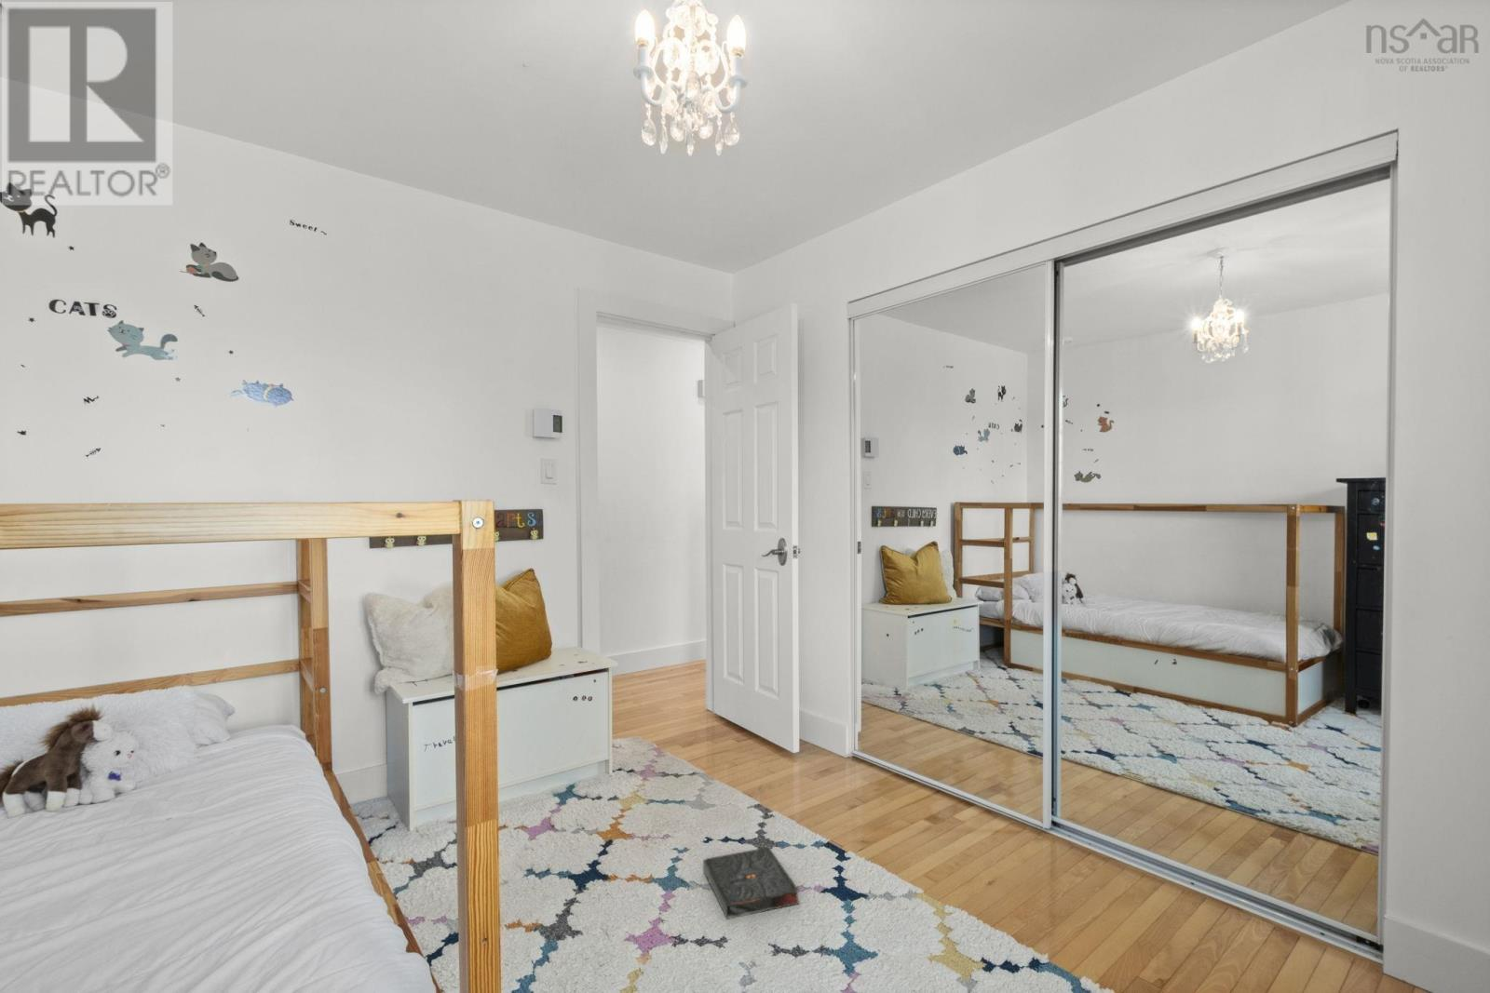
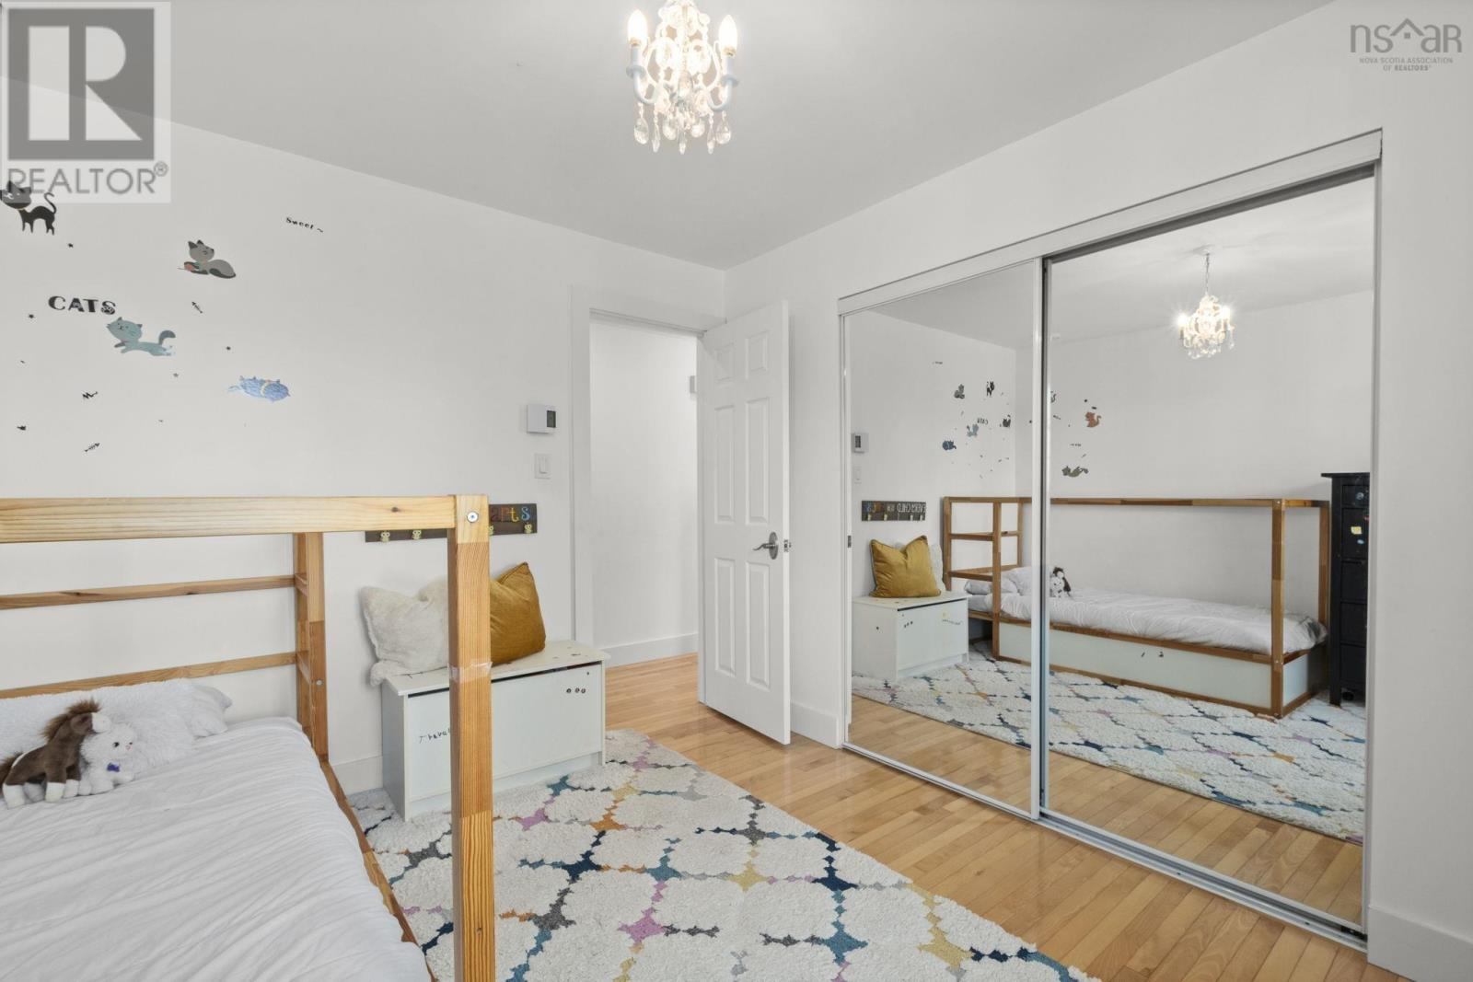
- book [702,846,800,921]
